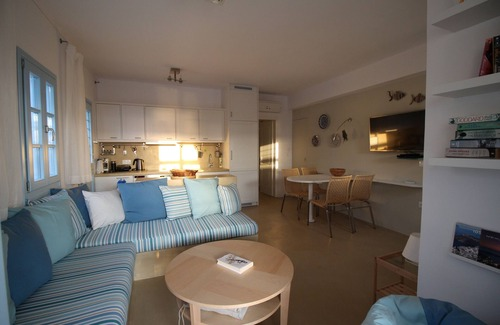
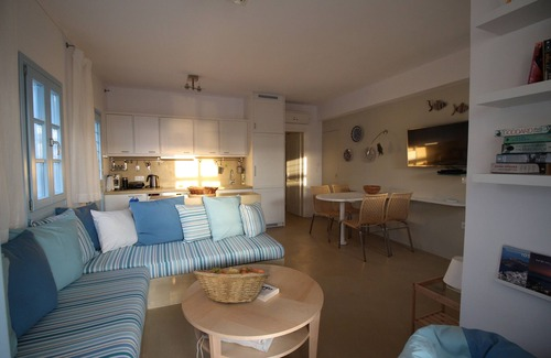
+ fruit basket [192,262,271,305]
